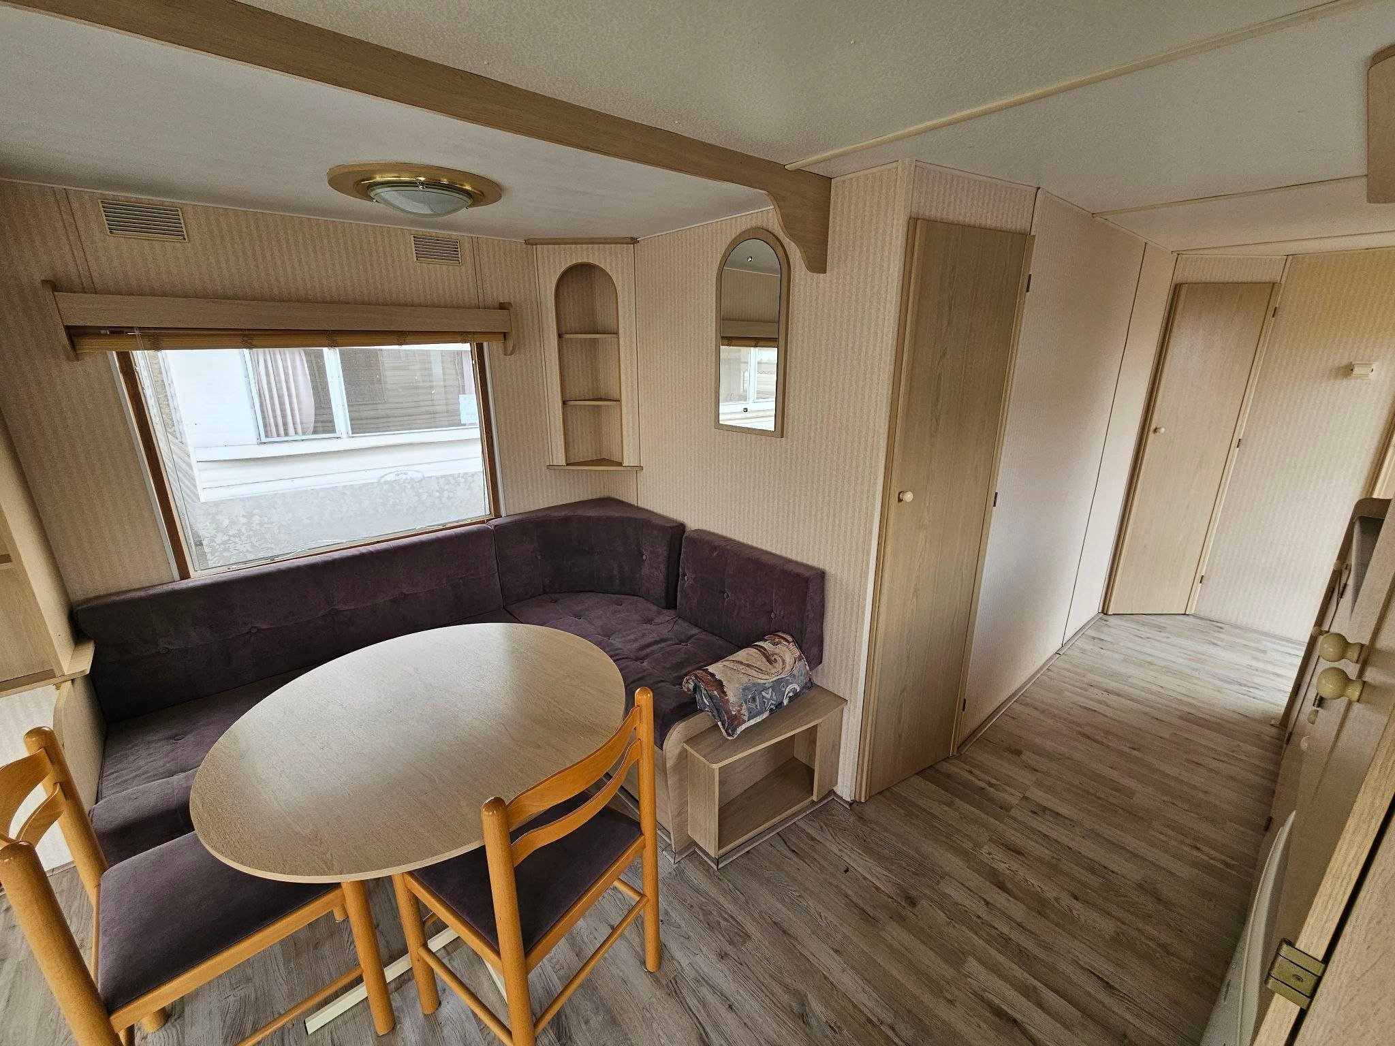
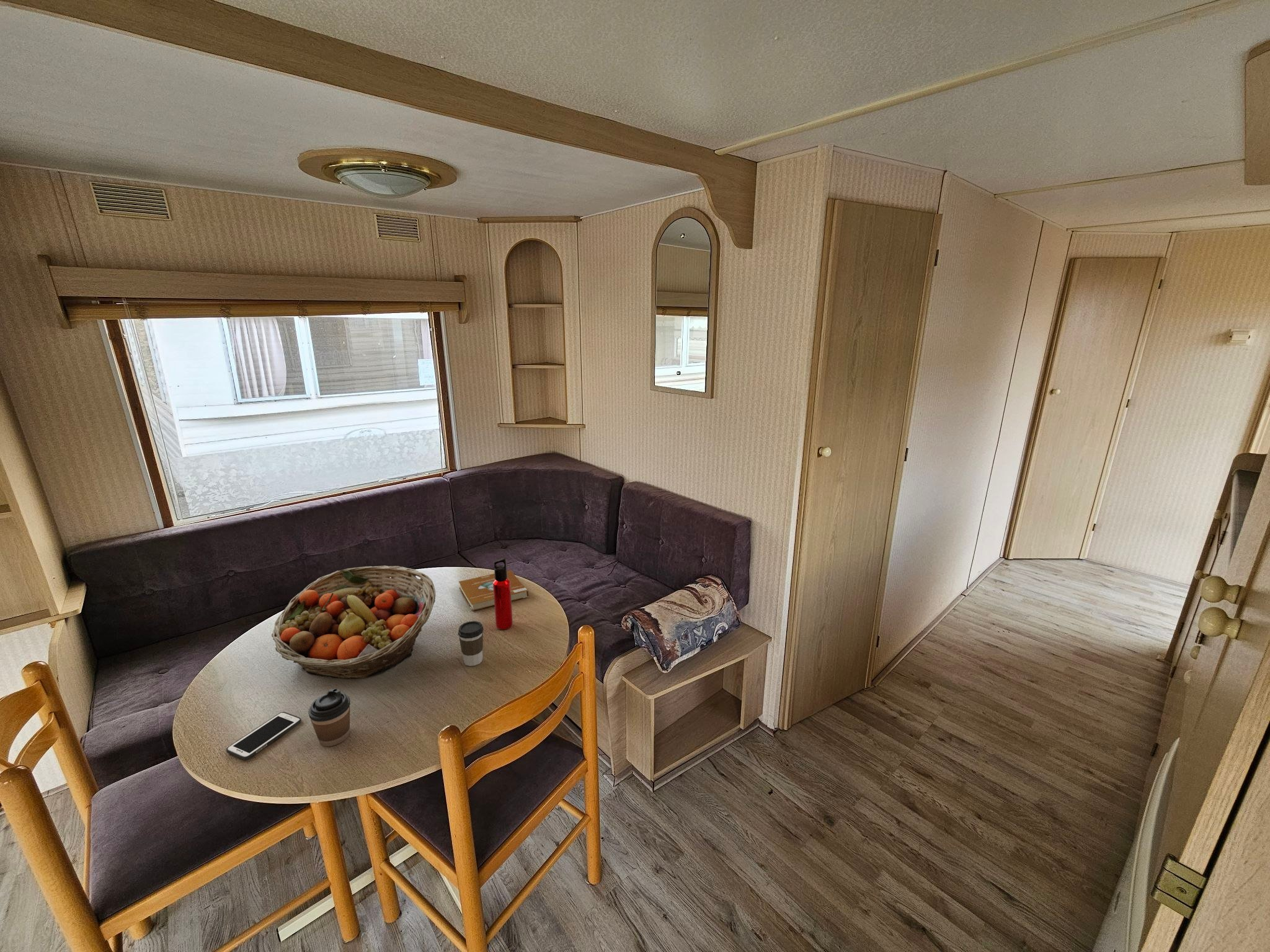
+ coffee cup [458,620,484,667]
+ book [458,570,529,612]
+ fruit basket [271,565,436,680]
+ coffee cup [308,689,351,747]
+ water bottle [493,557,513,630]
+ cell phone [226,712,302,760]
